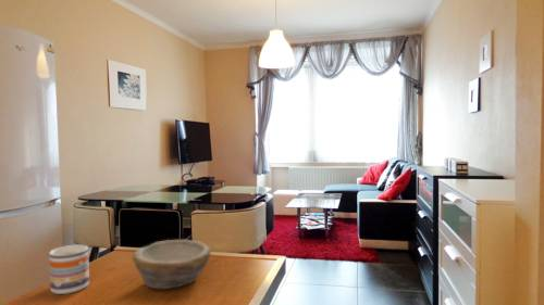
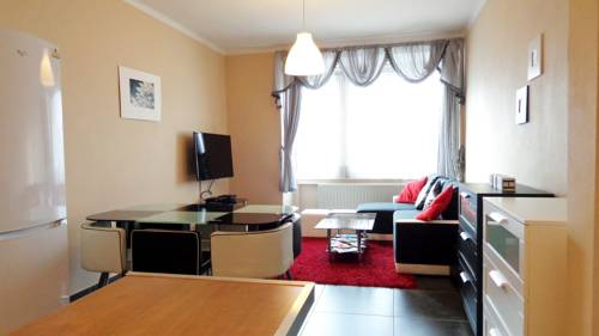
- mug [48,244,90,295]
- bowl [132,239,212,290]
